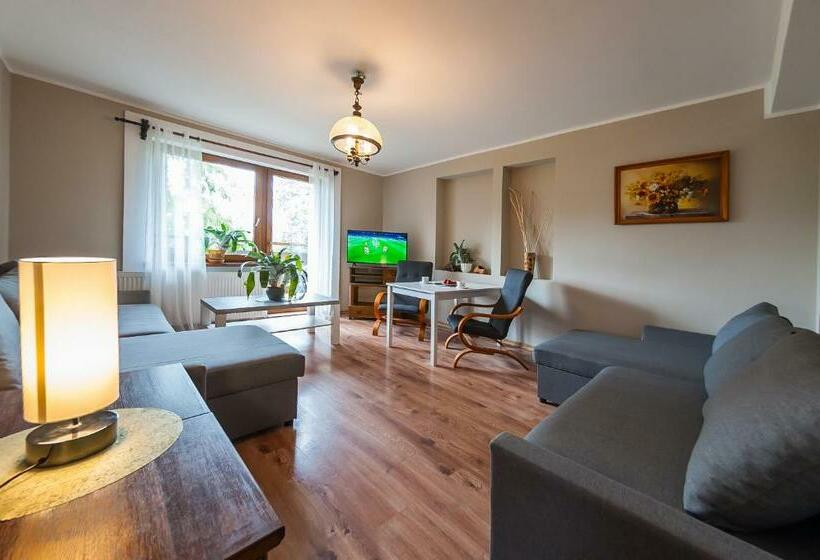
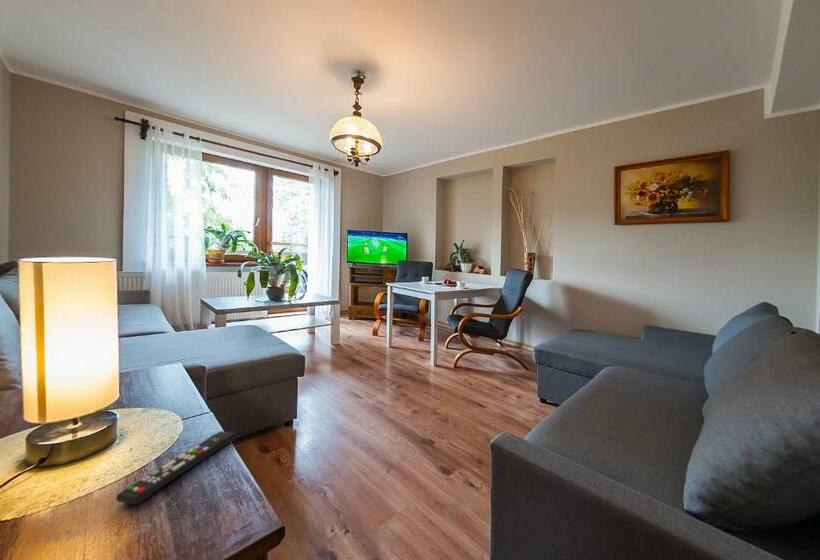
+ remote control [115,430,238,506]
